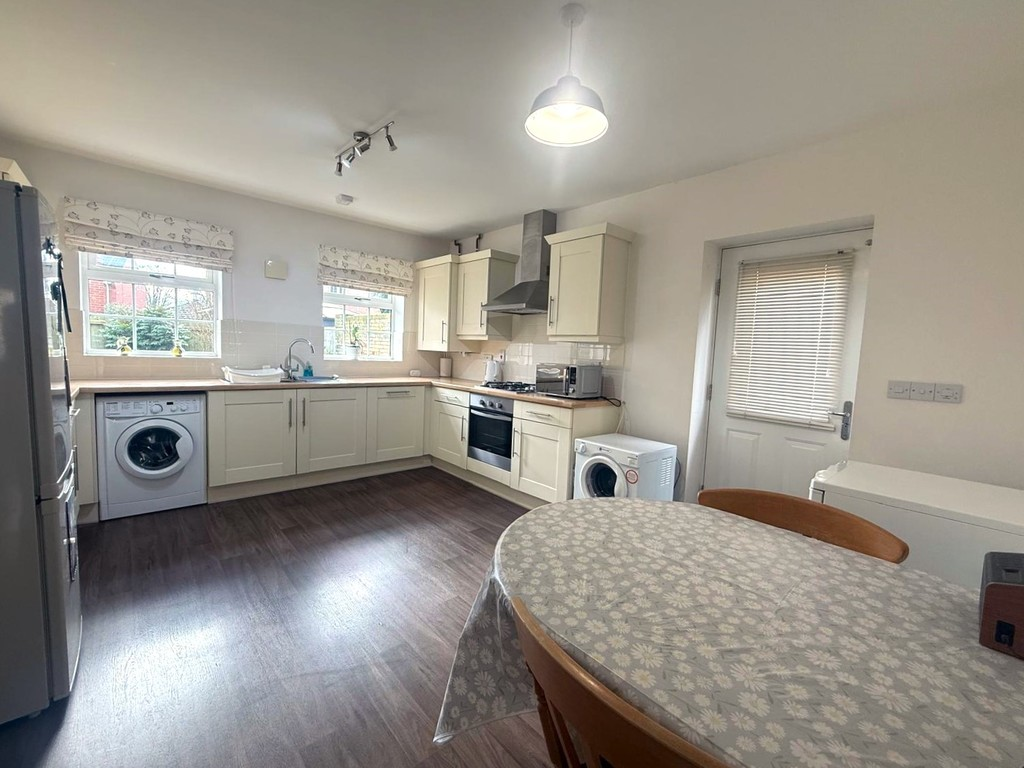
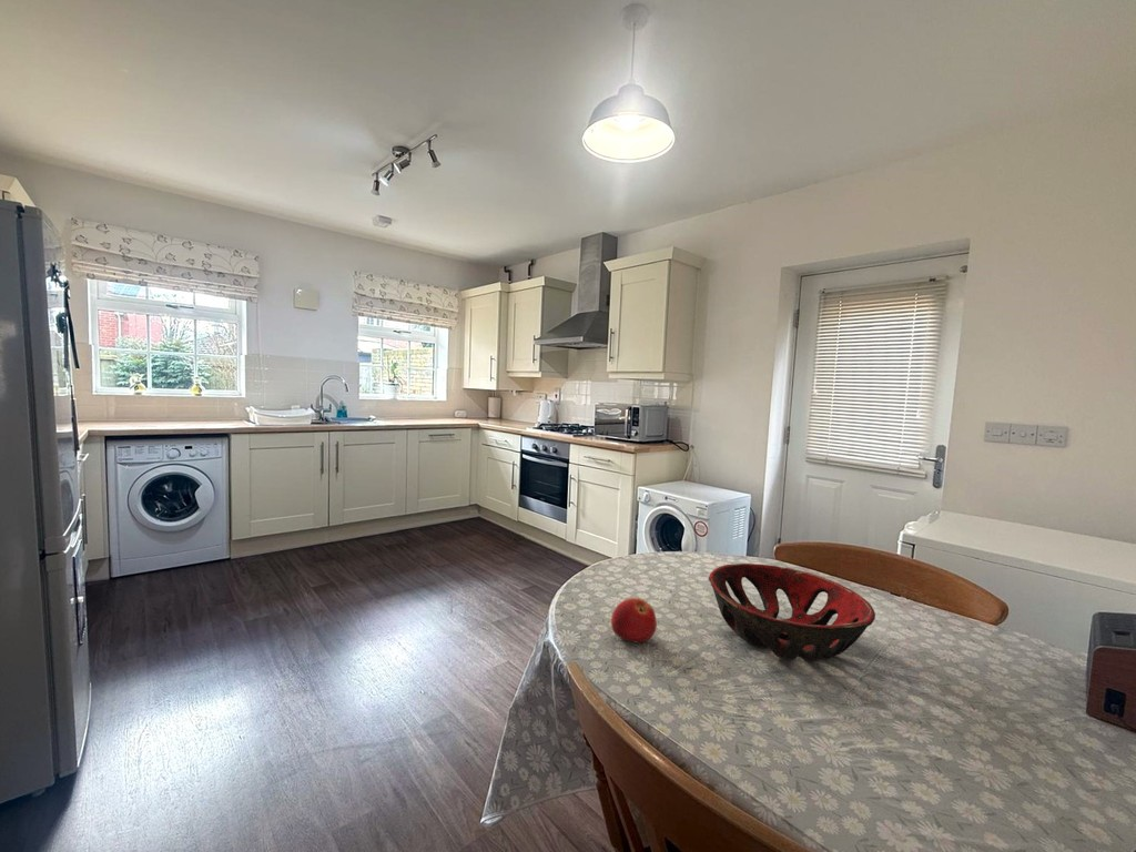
+ apple [610,597,658,643]
+ decorative bowl [708,562,876,662]
